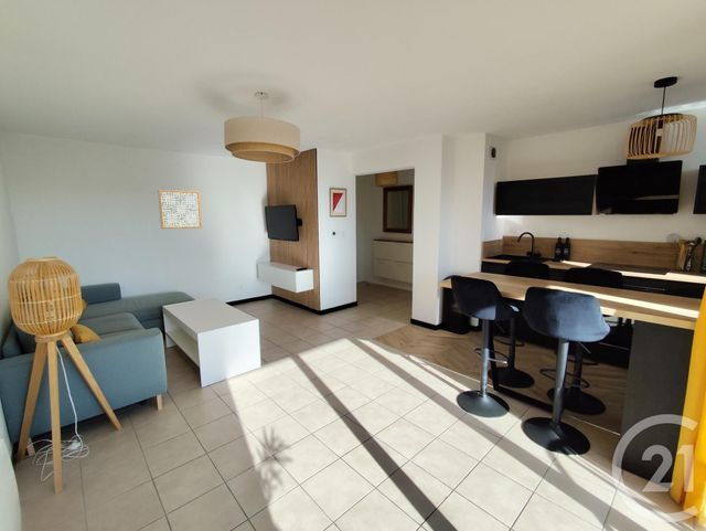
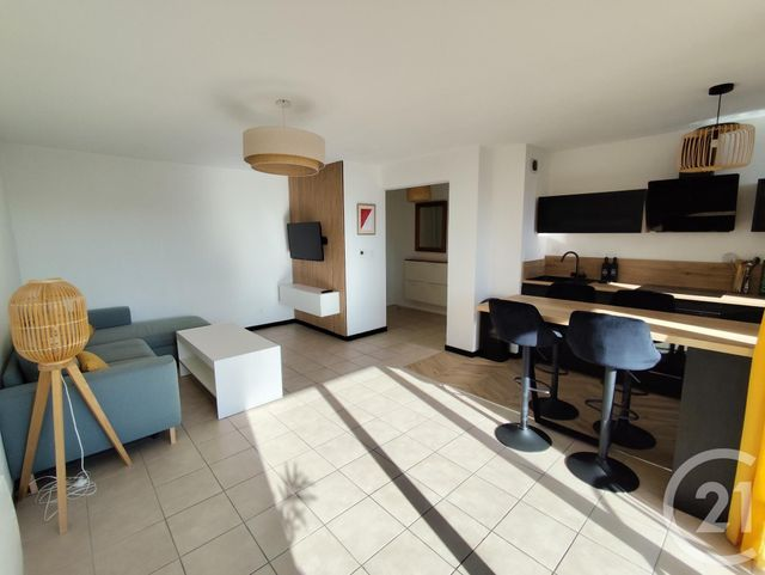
- wall art [157,189,203,230]
